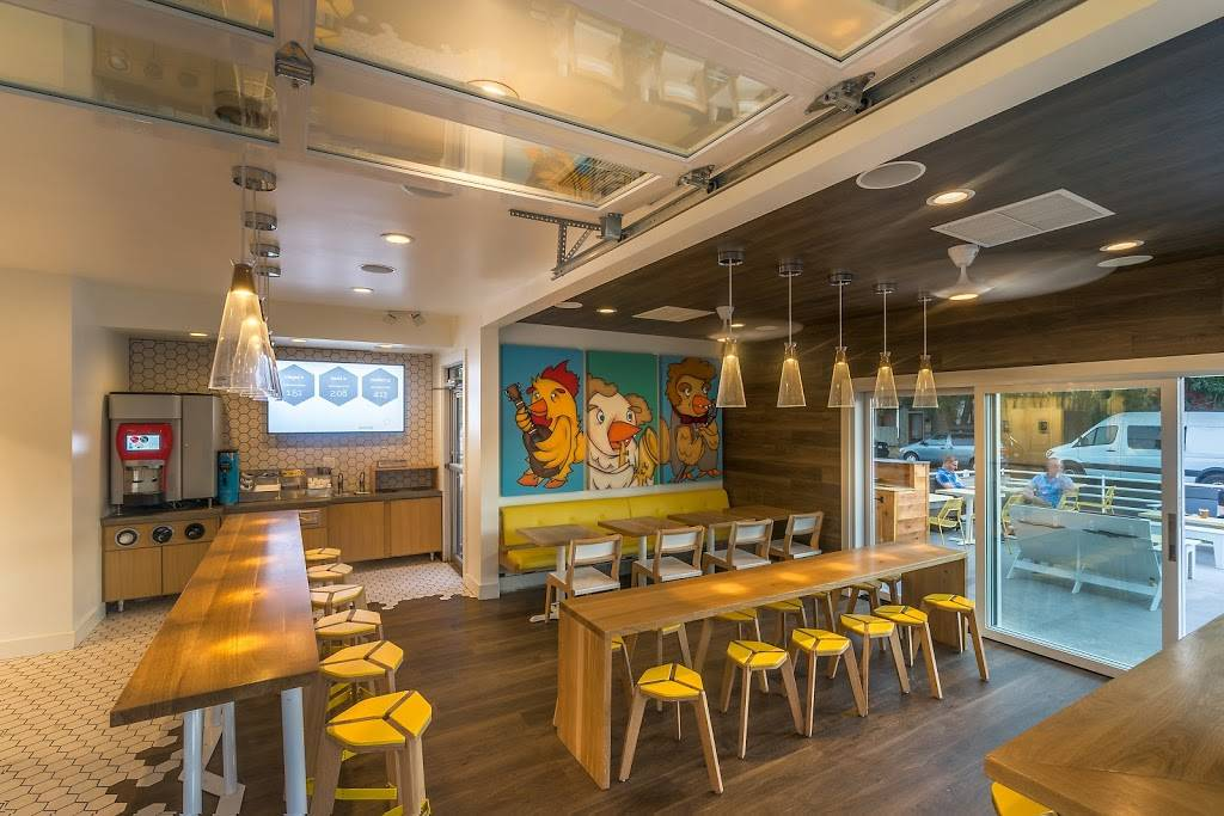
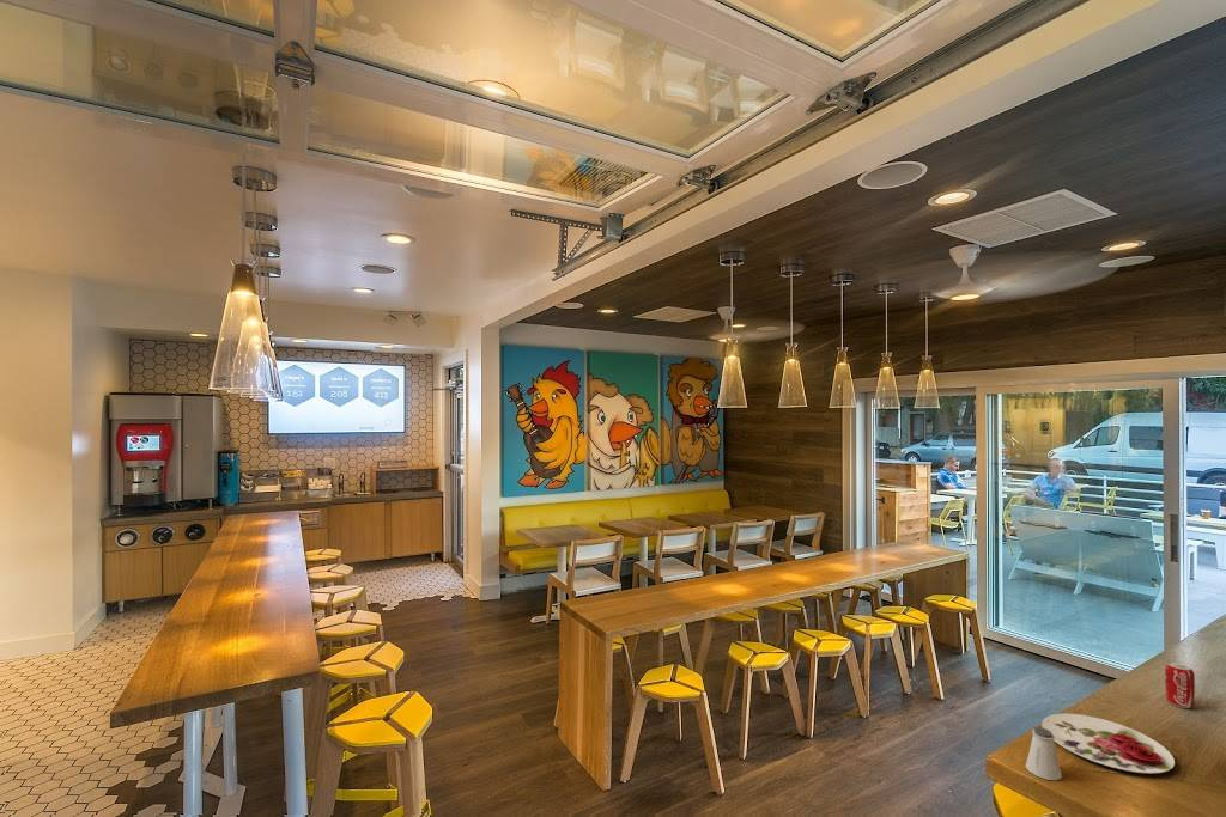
+ beverage can [1164,660,1196,709]
+ plate [1040,712,1176,774]
+ saltshaker [1025,726,1063,781]
